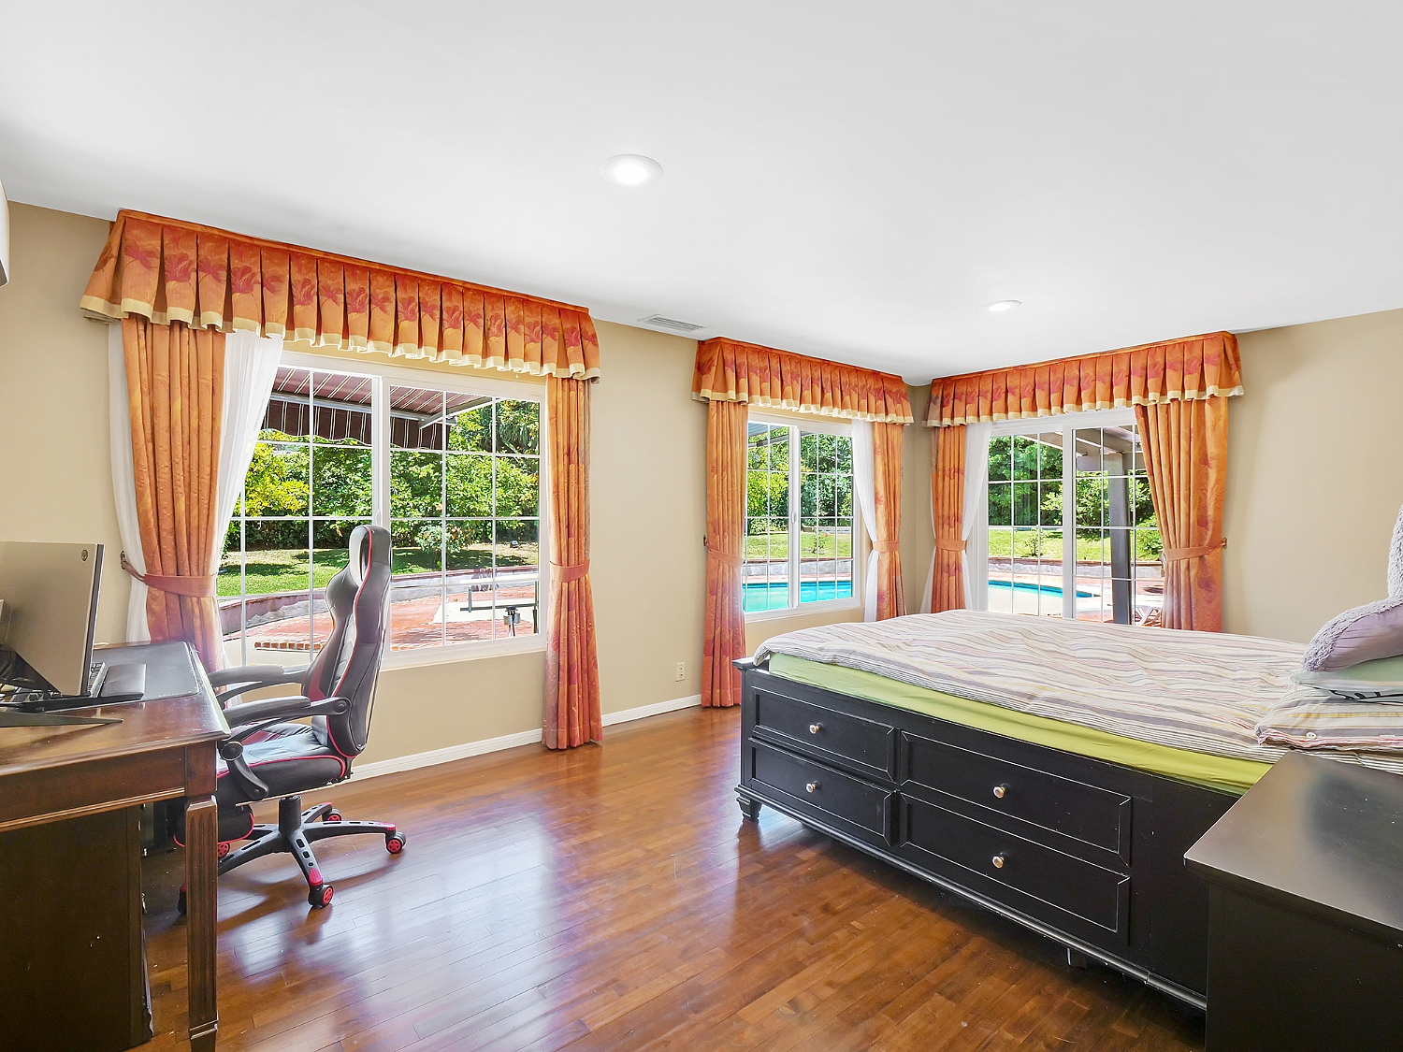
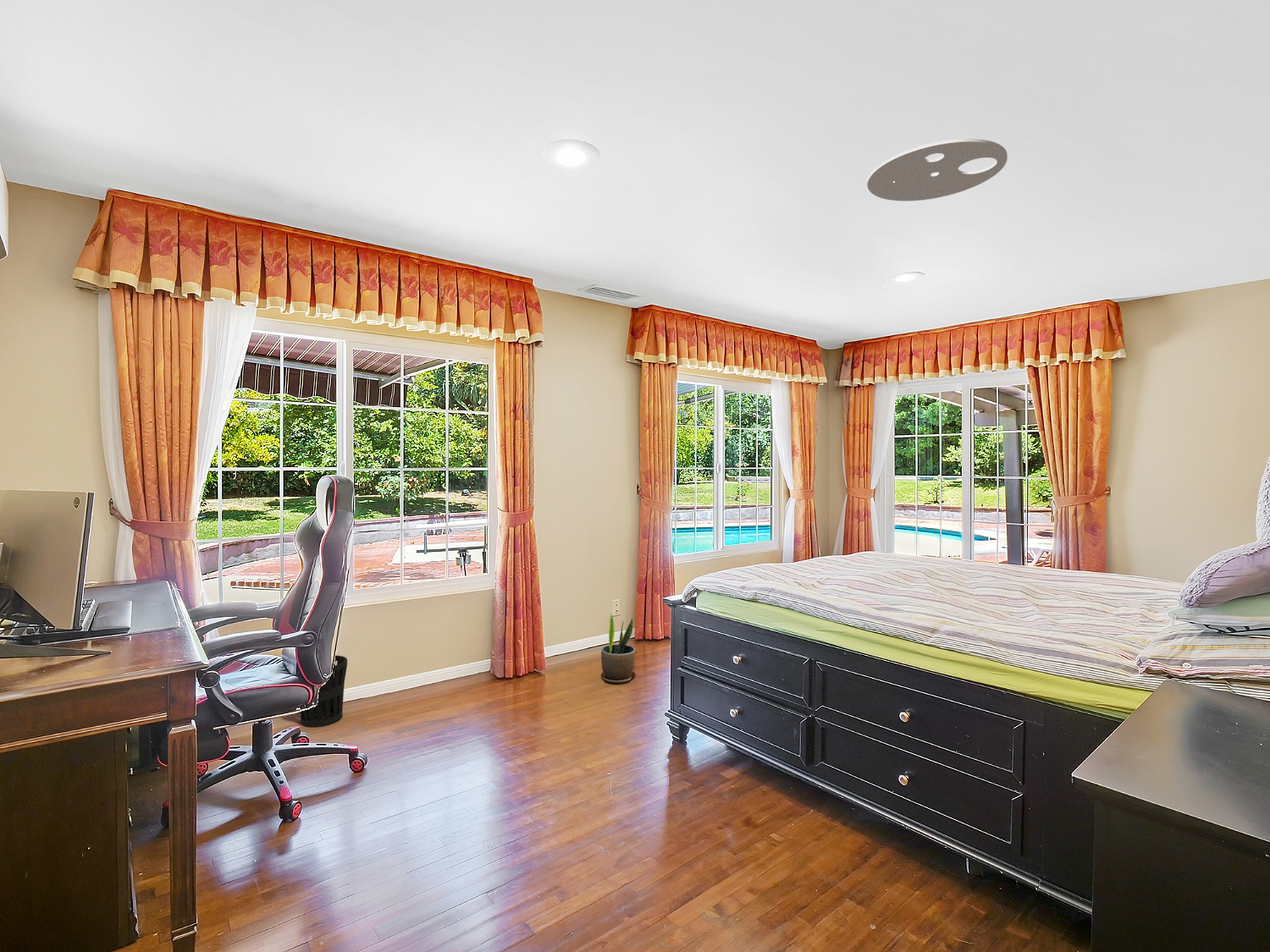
+ wastebasket [300,654,348,728]
+ ceiling light [866,138,1008,202]
+ potted plant [600,613,636,685]
